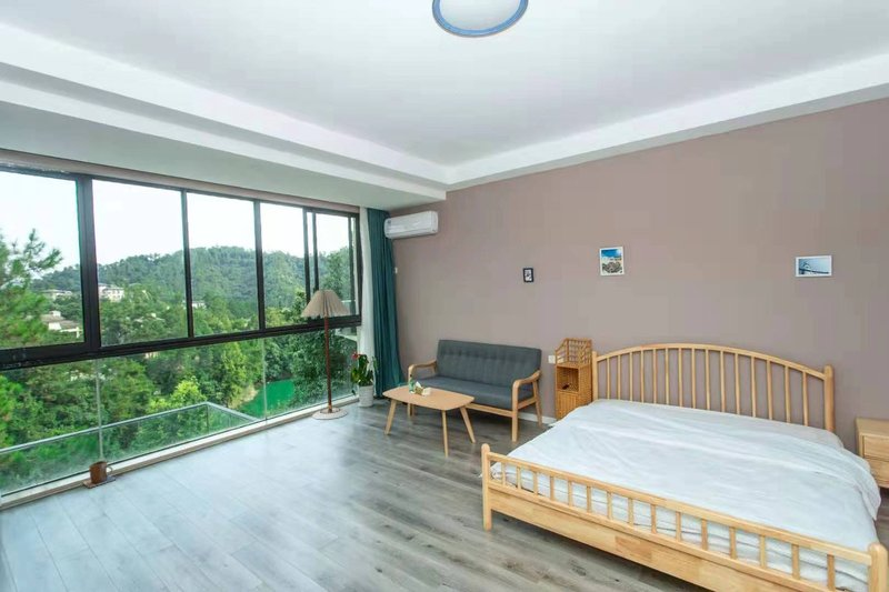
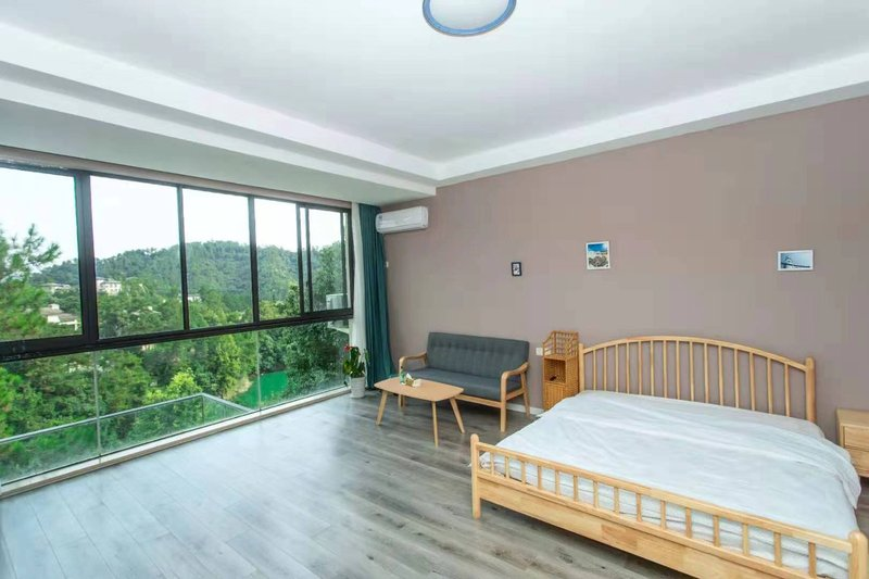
- floor lamp [300,289,352,420]
- ceramic jug [81,460,117,489]
